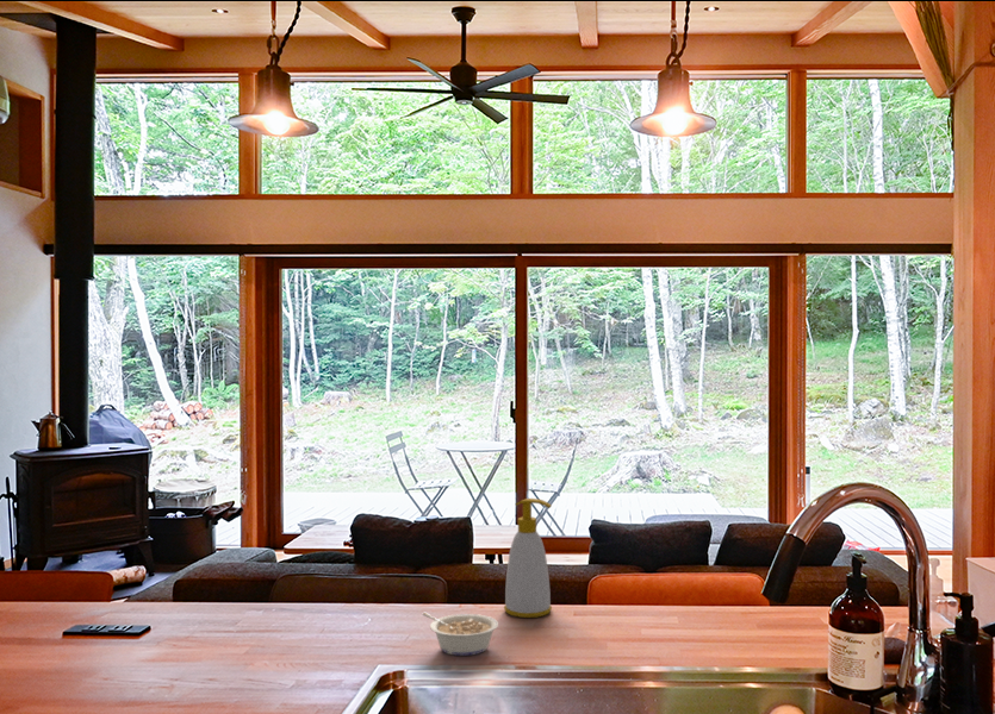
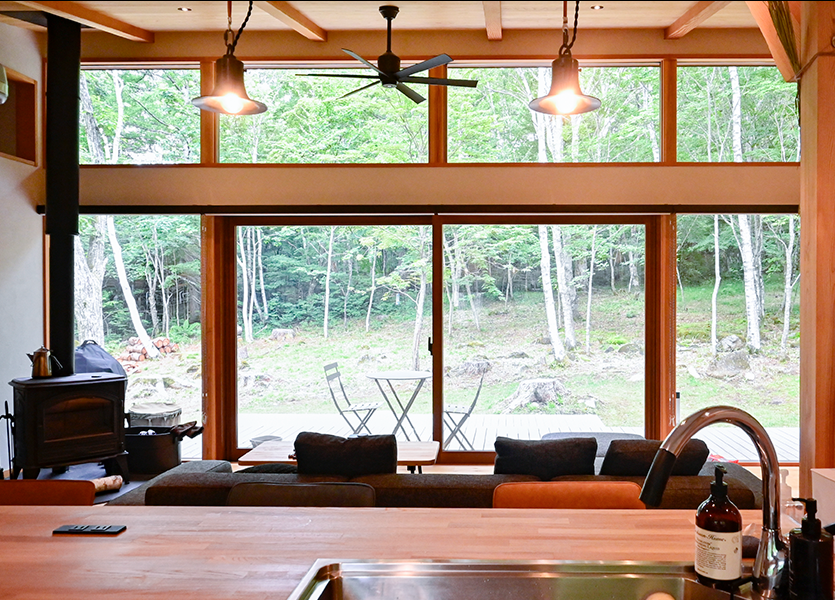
- soap bottle [503,497,553,619]
- legume [422,612,499,657]
